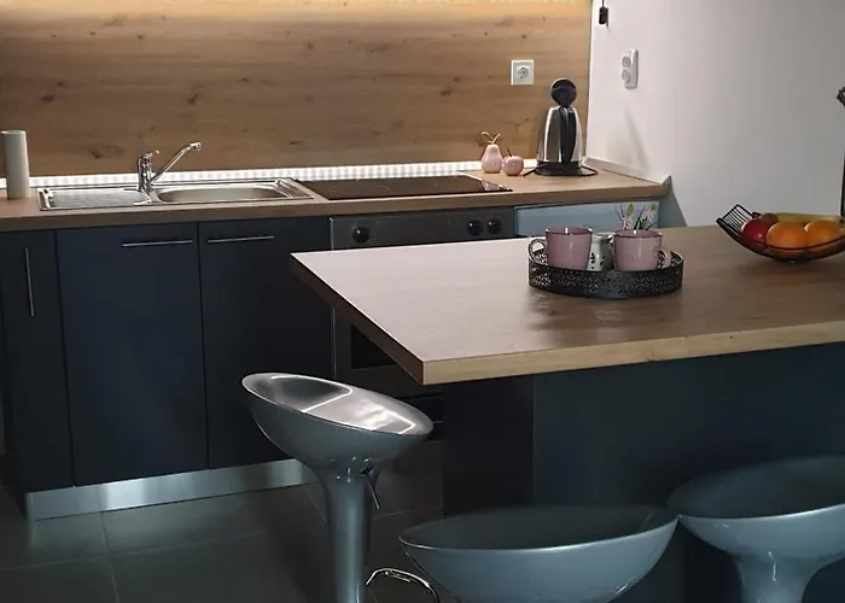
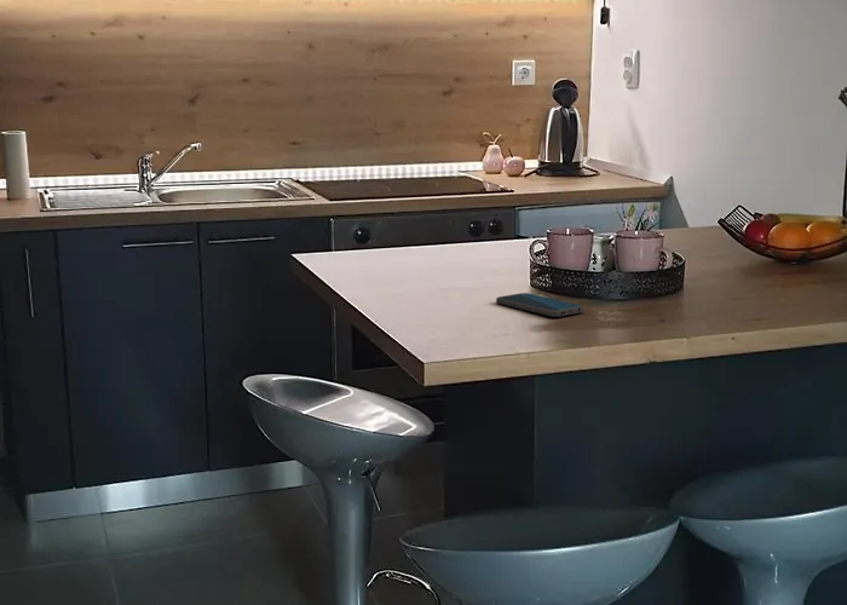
+ smartphone [495,292,584,318]
